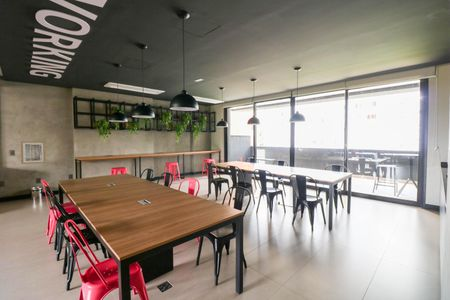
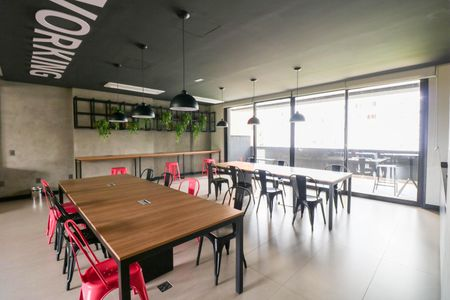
- wall art [20,140,47,165]
